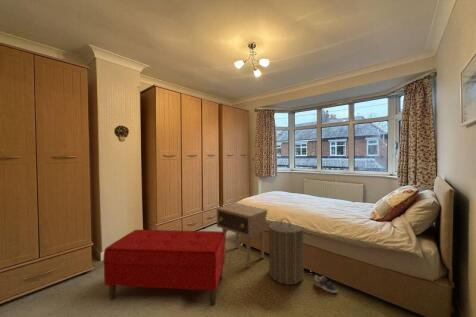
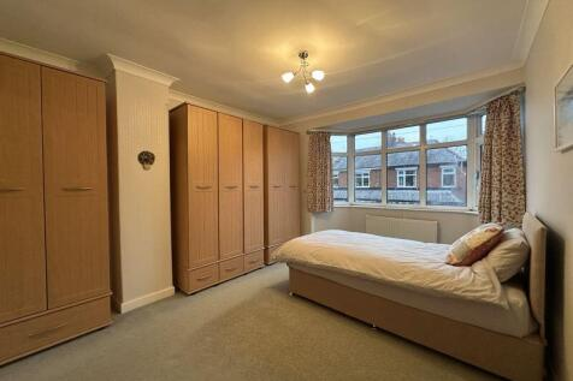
- bench [103,229,226,307]
- side table [216,202,269,268]
- sneaker [313,274,338,294]
- laundry hamper [267,217,307,286]
